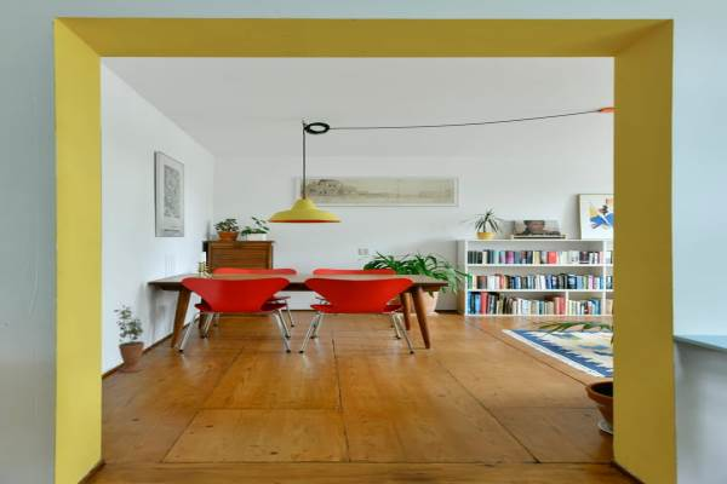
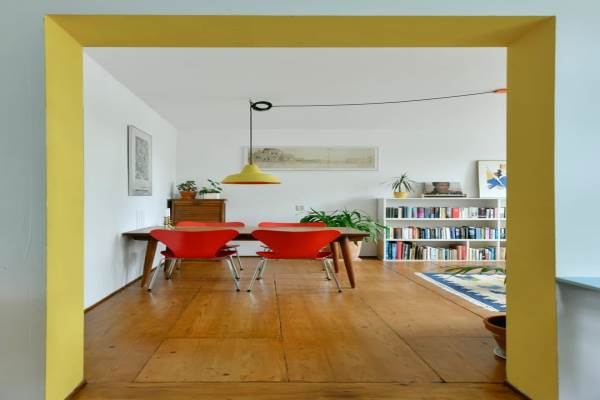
- potted plant [113,304,145,374]
